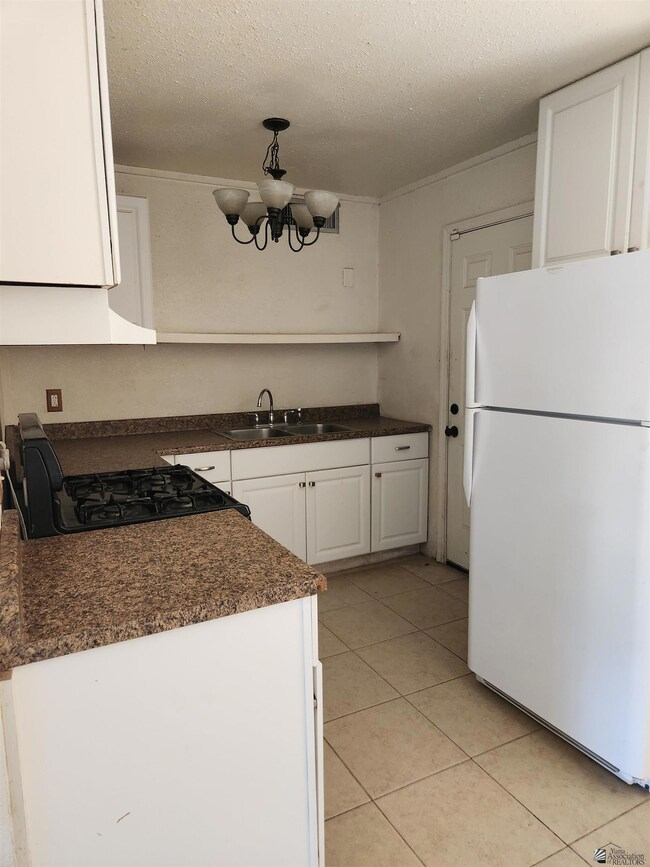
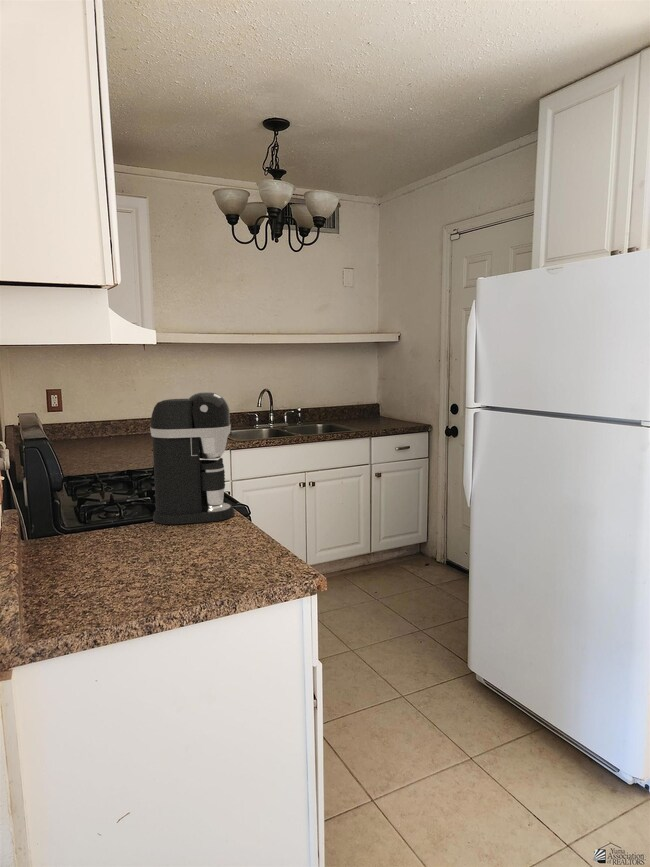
+ coffee maker [149,391,235,525]
